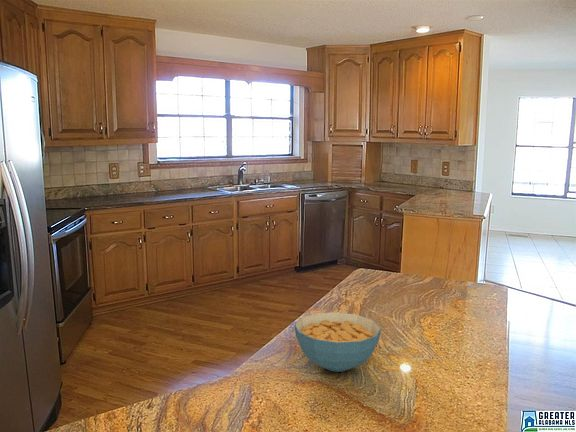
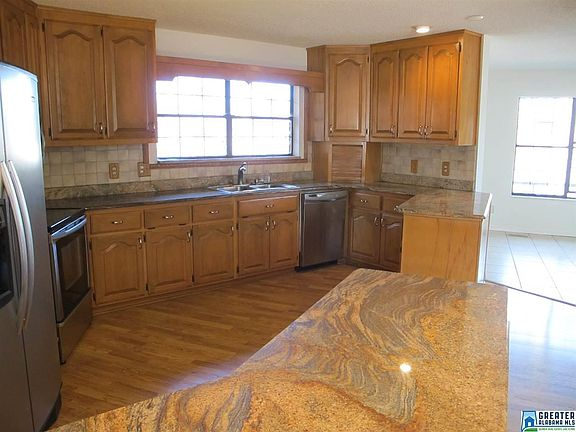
- cereal bowl [293,311,382,373]
